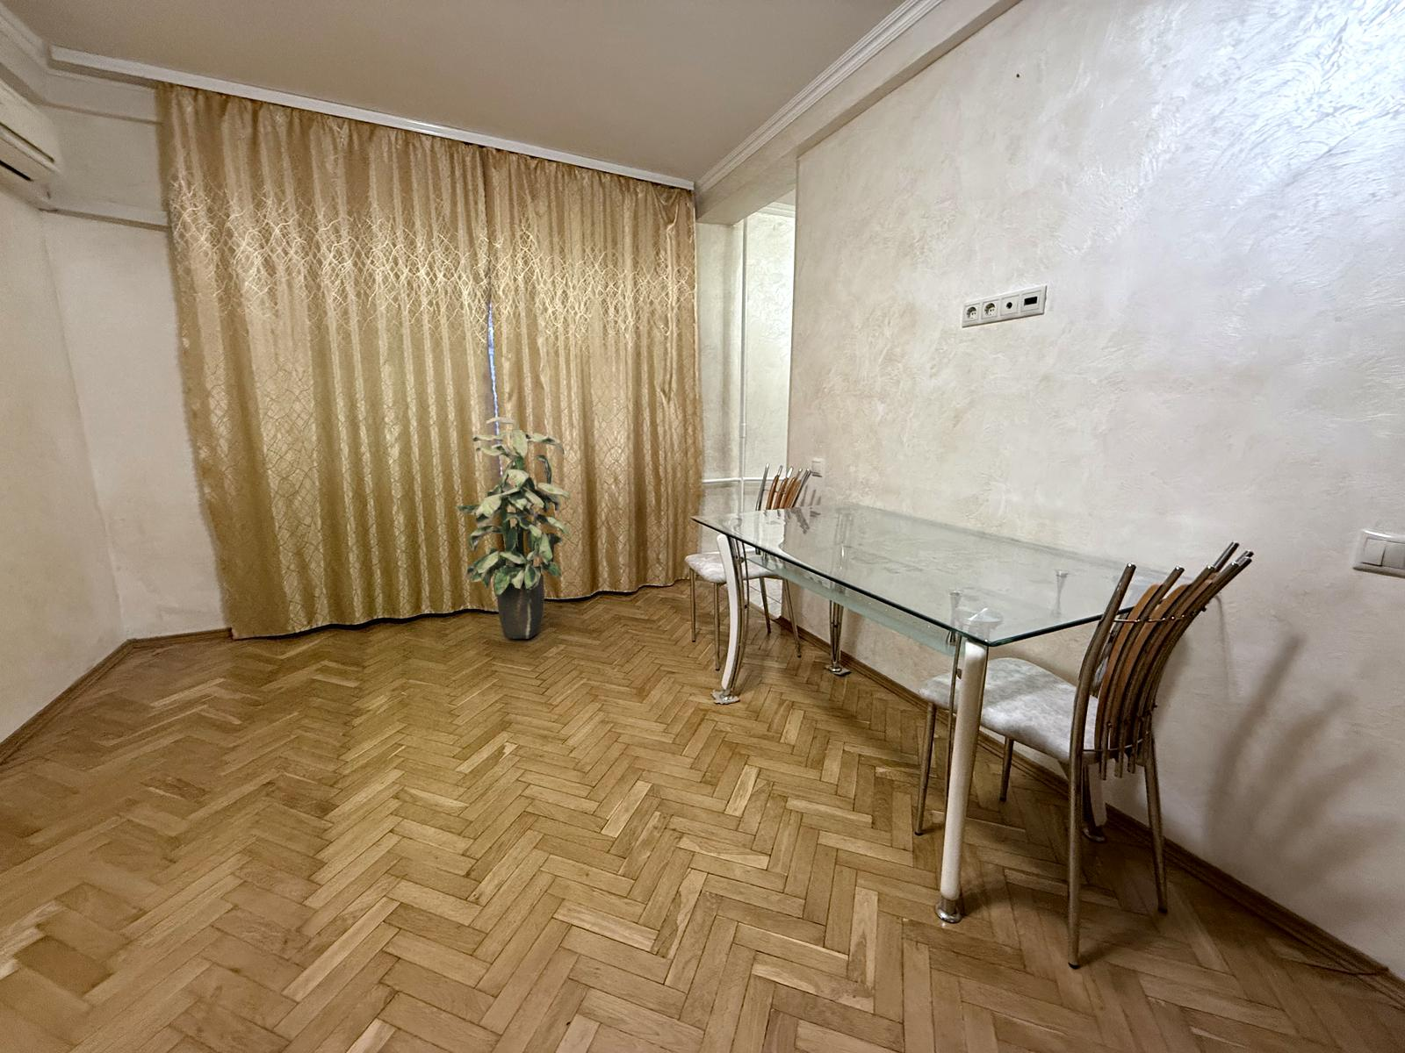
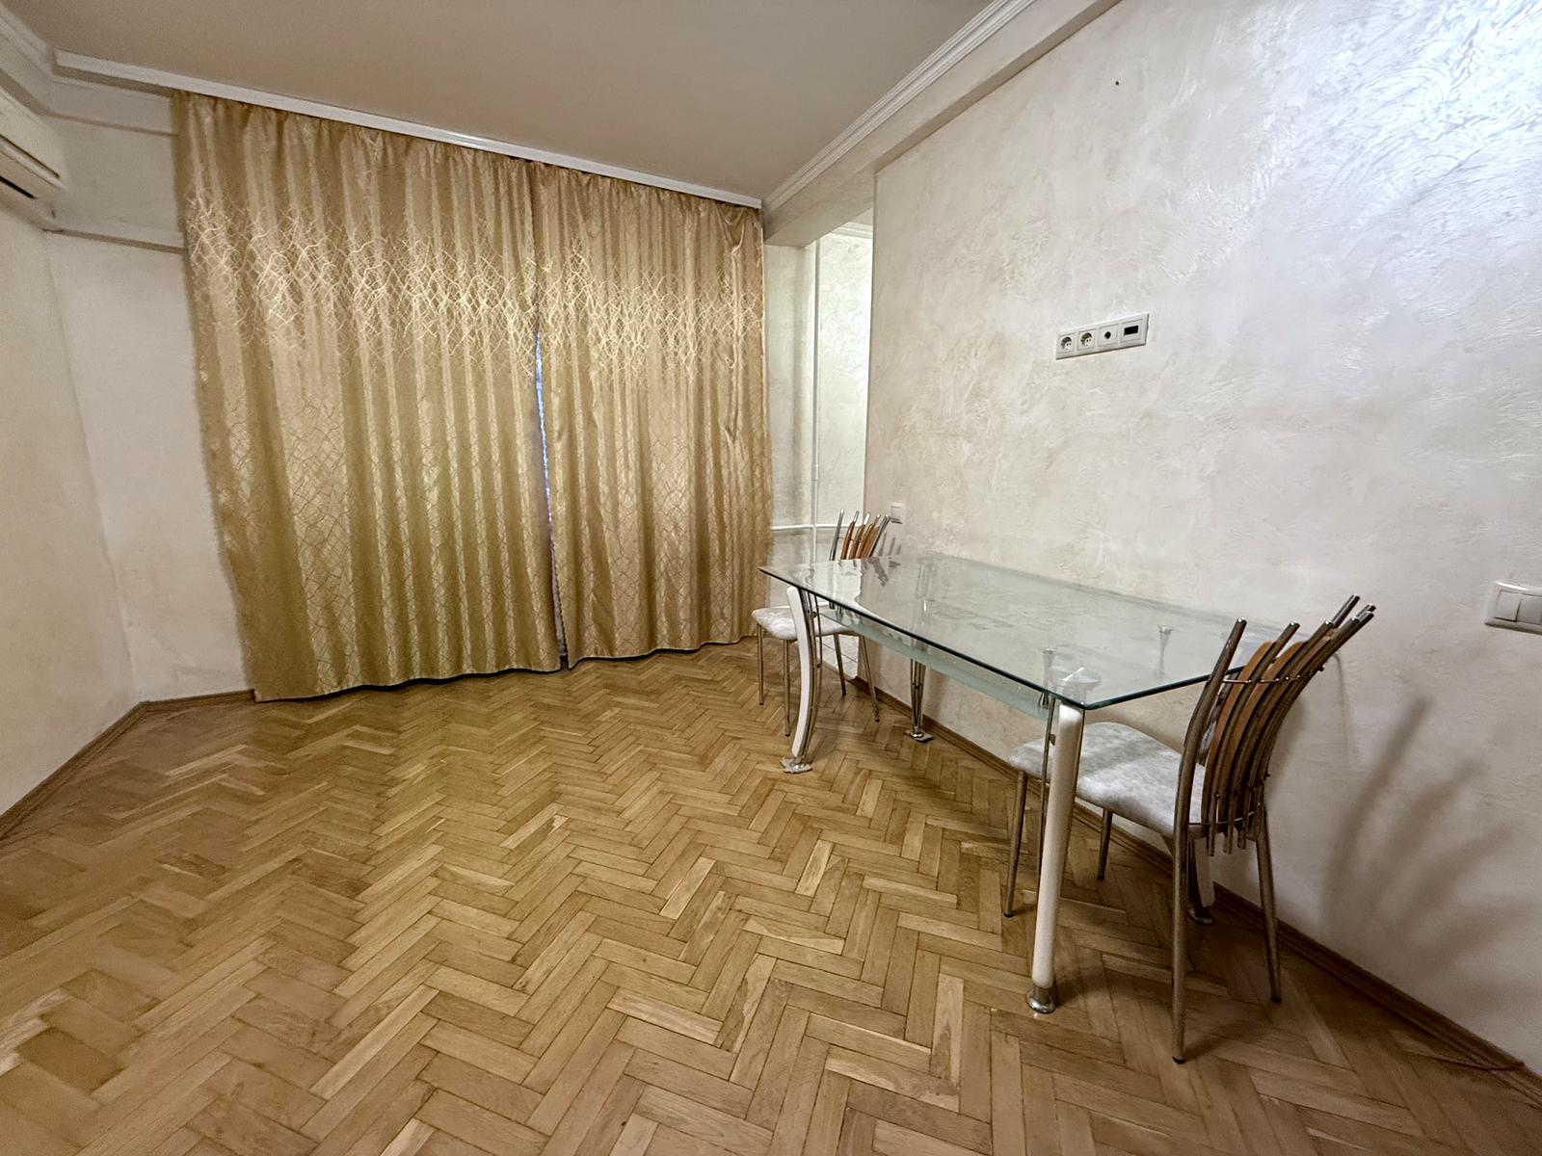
- indoor plant [454,416,572,639]
